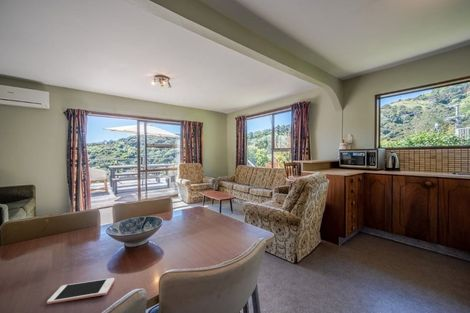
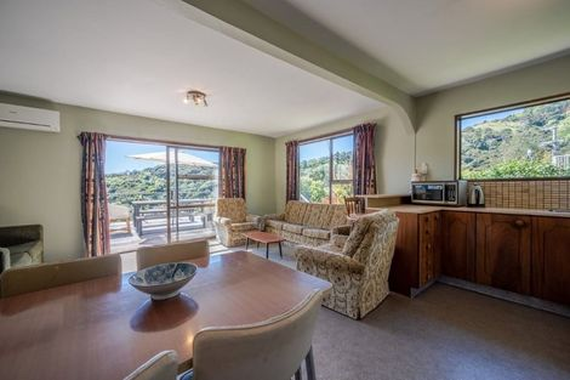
- cell phone [46,277,115,305]
